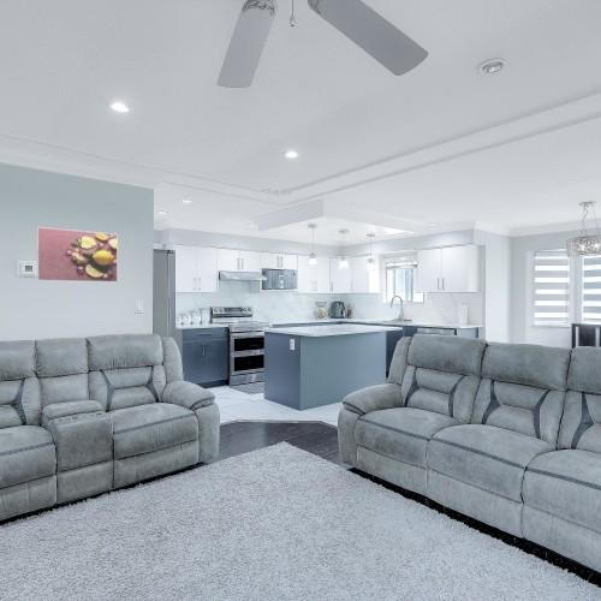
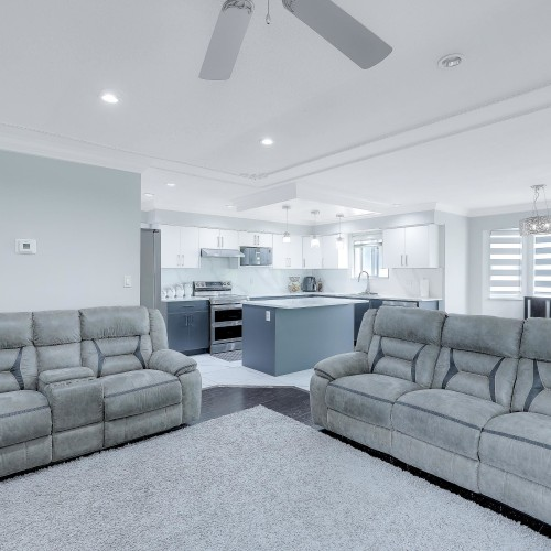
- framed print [36,226,119,284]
